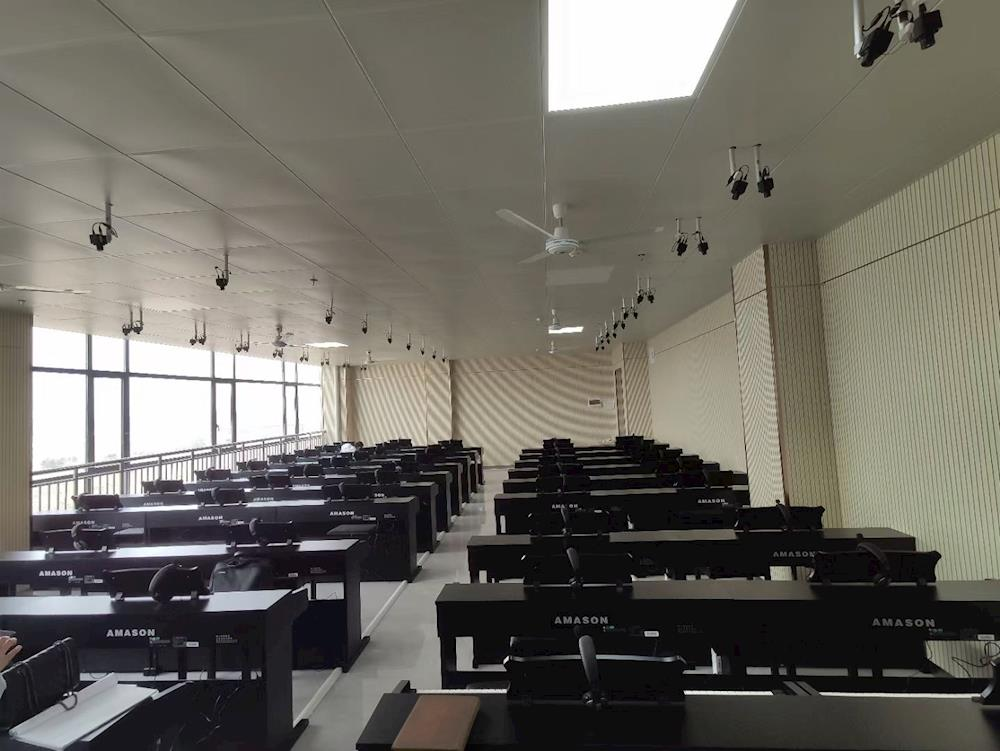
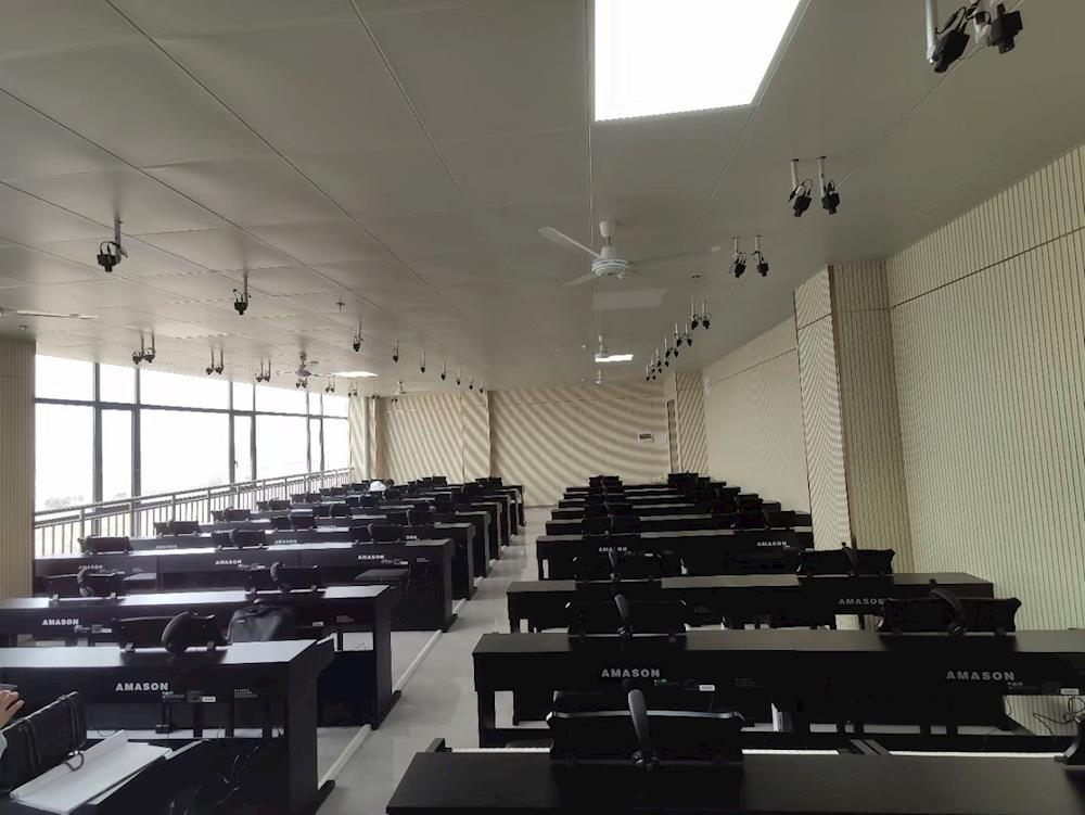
- notebook [390,694,482,751]
